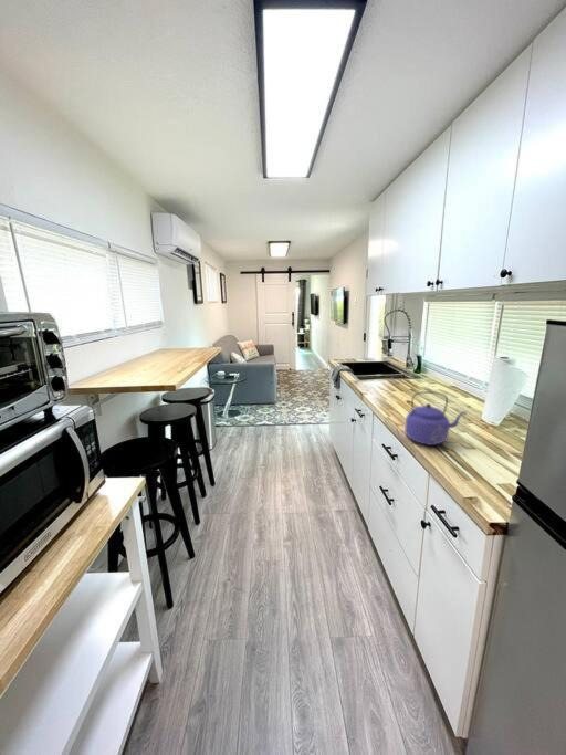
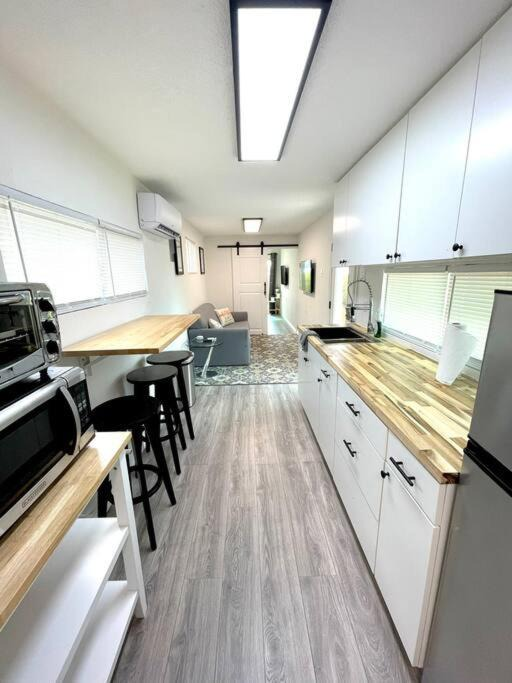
- kettle [403,390,468,447]
